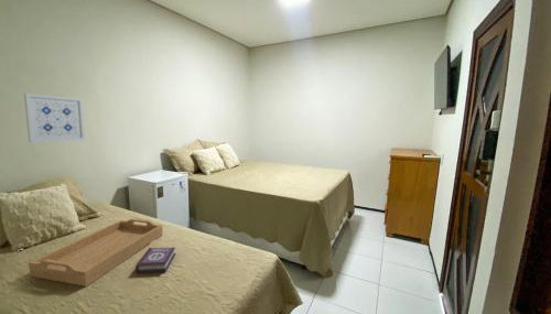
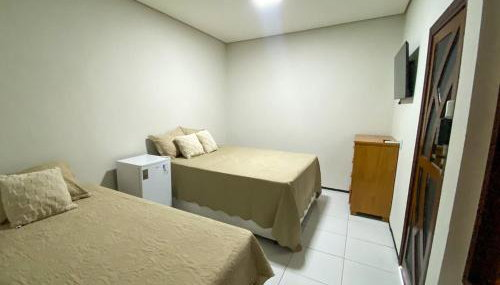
- wall art [23,93,86,143]
- book [134,247,176,274]
- serving tray [28,218,164,288]
